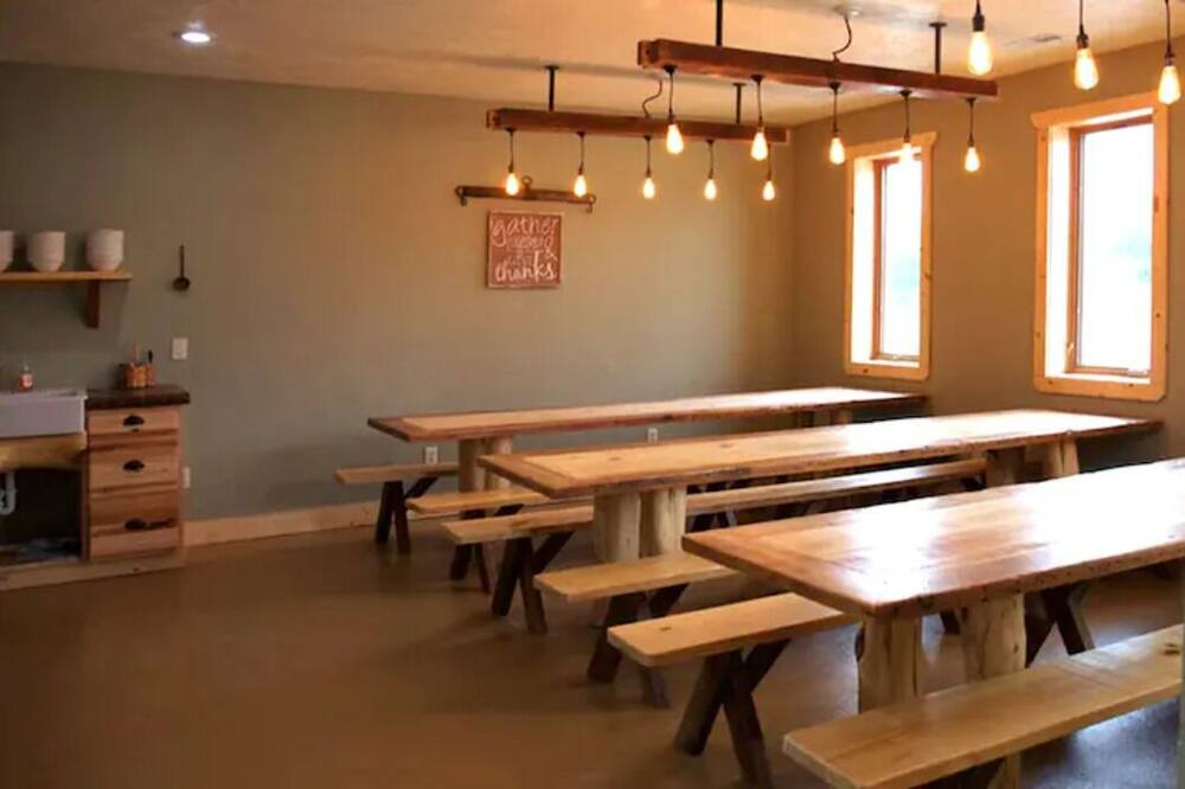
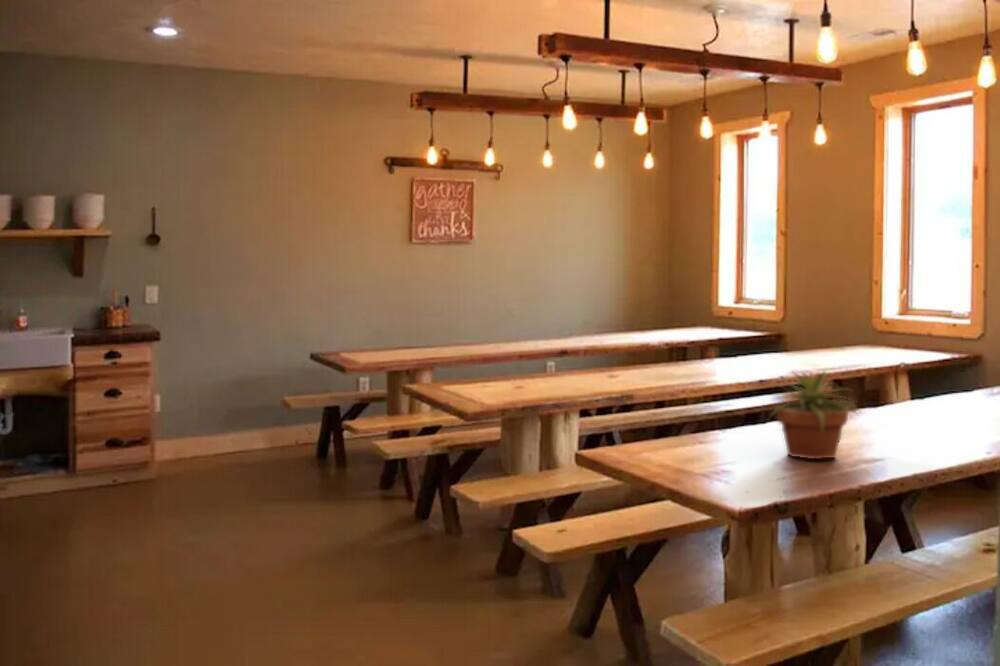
+ potted plant [761,369,863,460]
